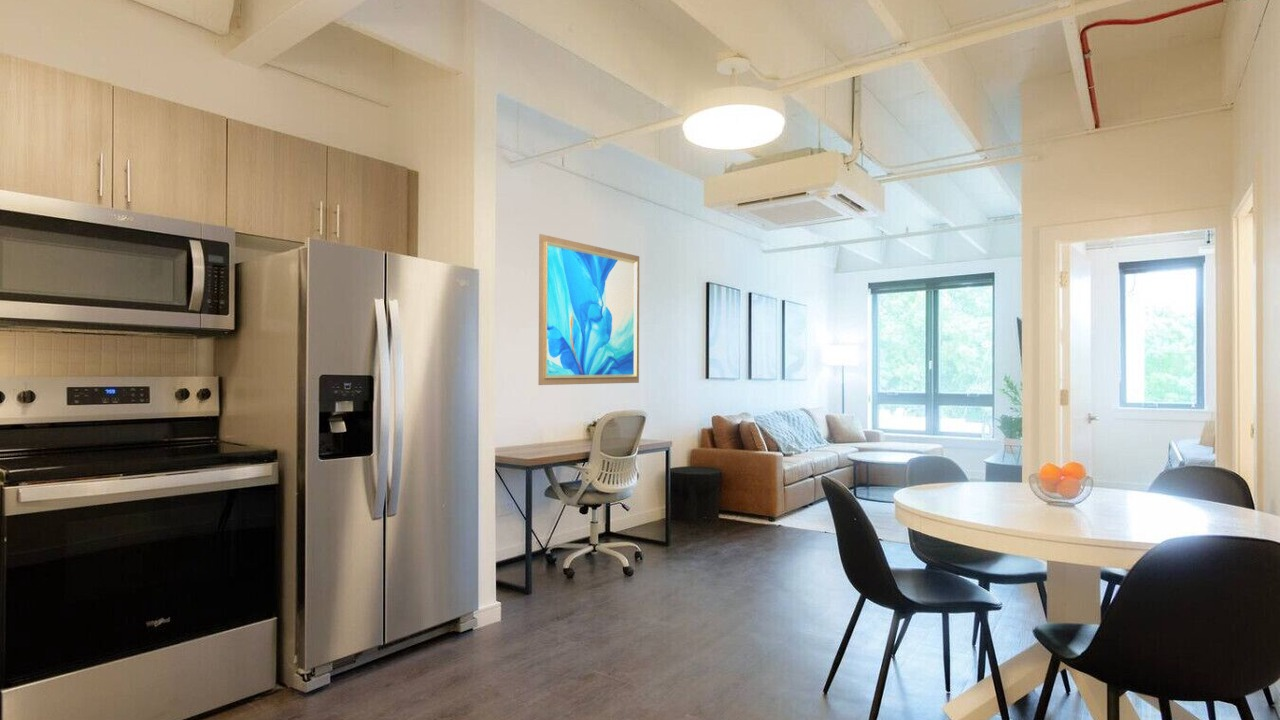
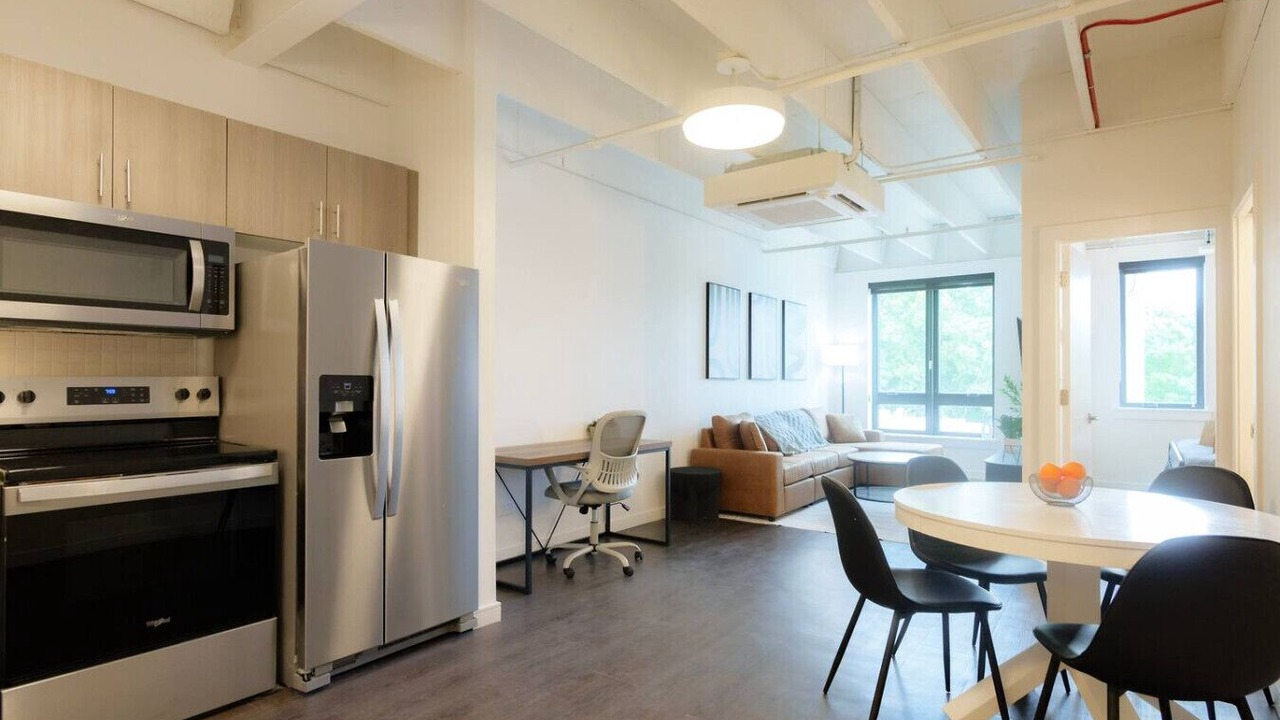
- wall art [538,233,640,386]
